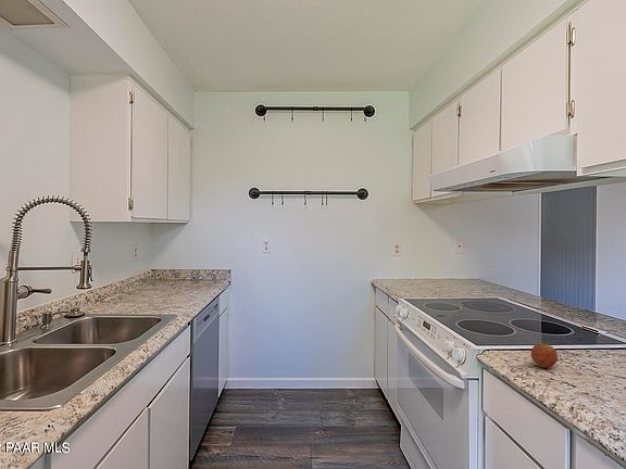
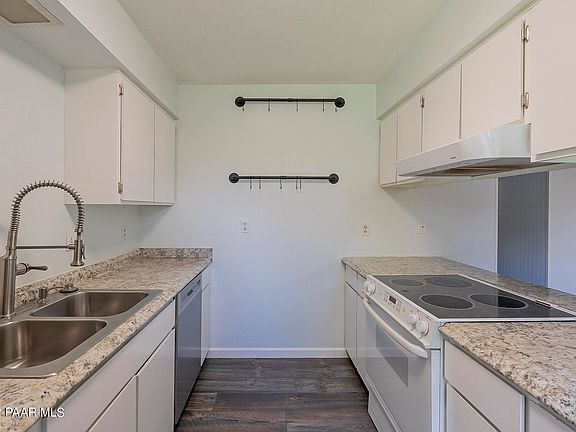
- fruit [530,340,559,369]
